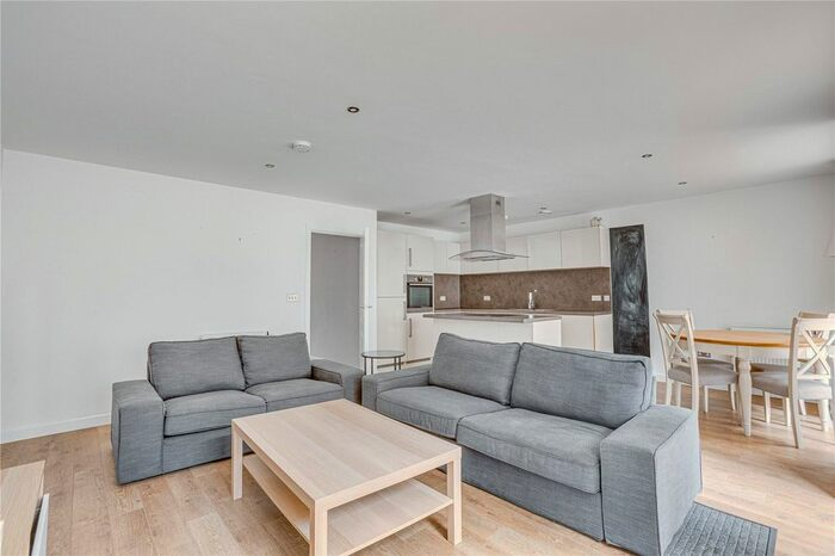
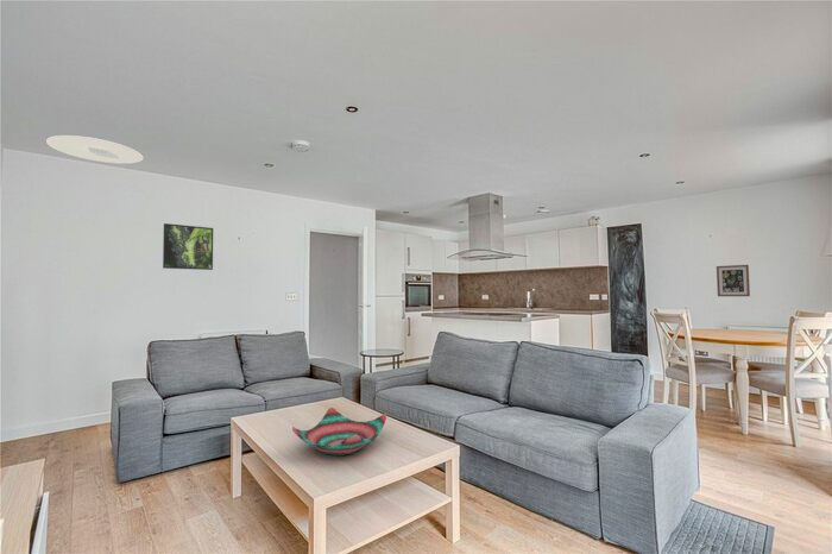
+ decorative bowl [291,407,387,457]
+ ceiling light [45,134,145,165]
+ wall art [716,264,751,297]
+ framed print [162,222,214,271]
